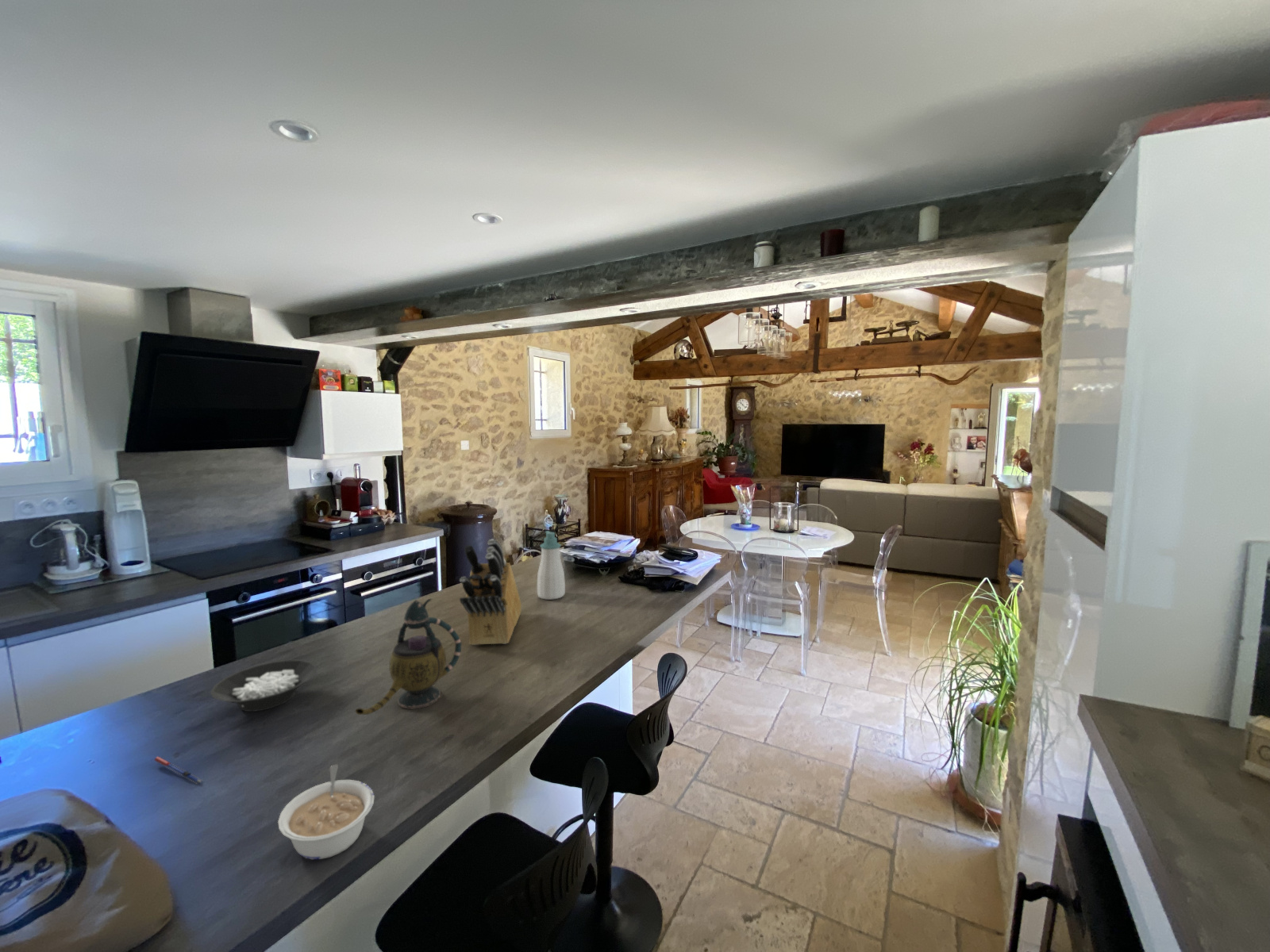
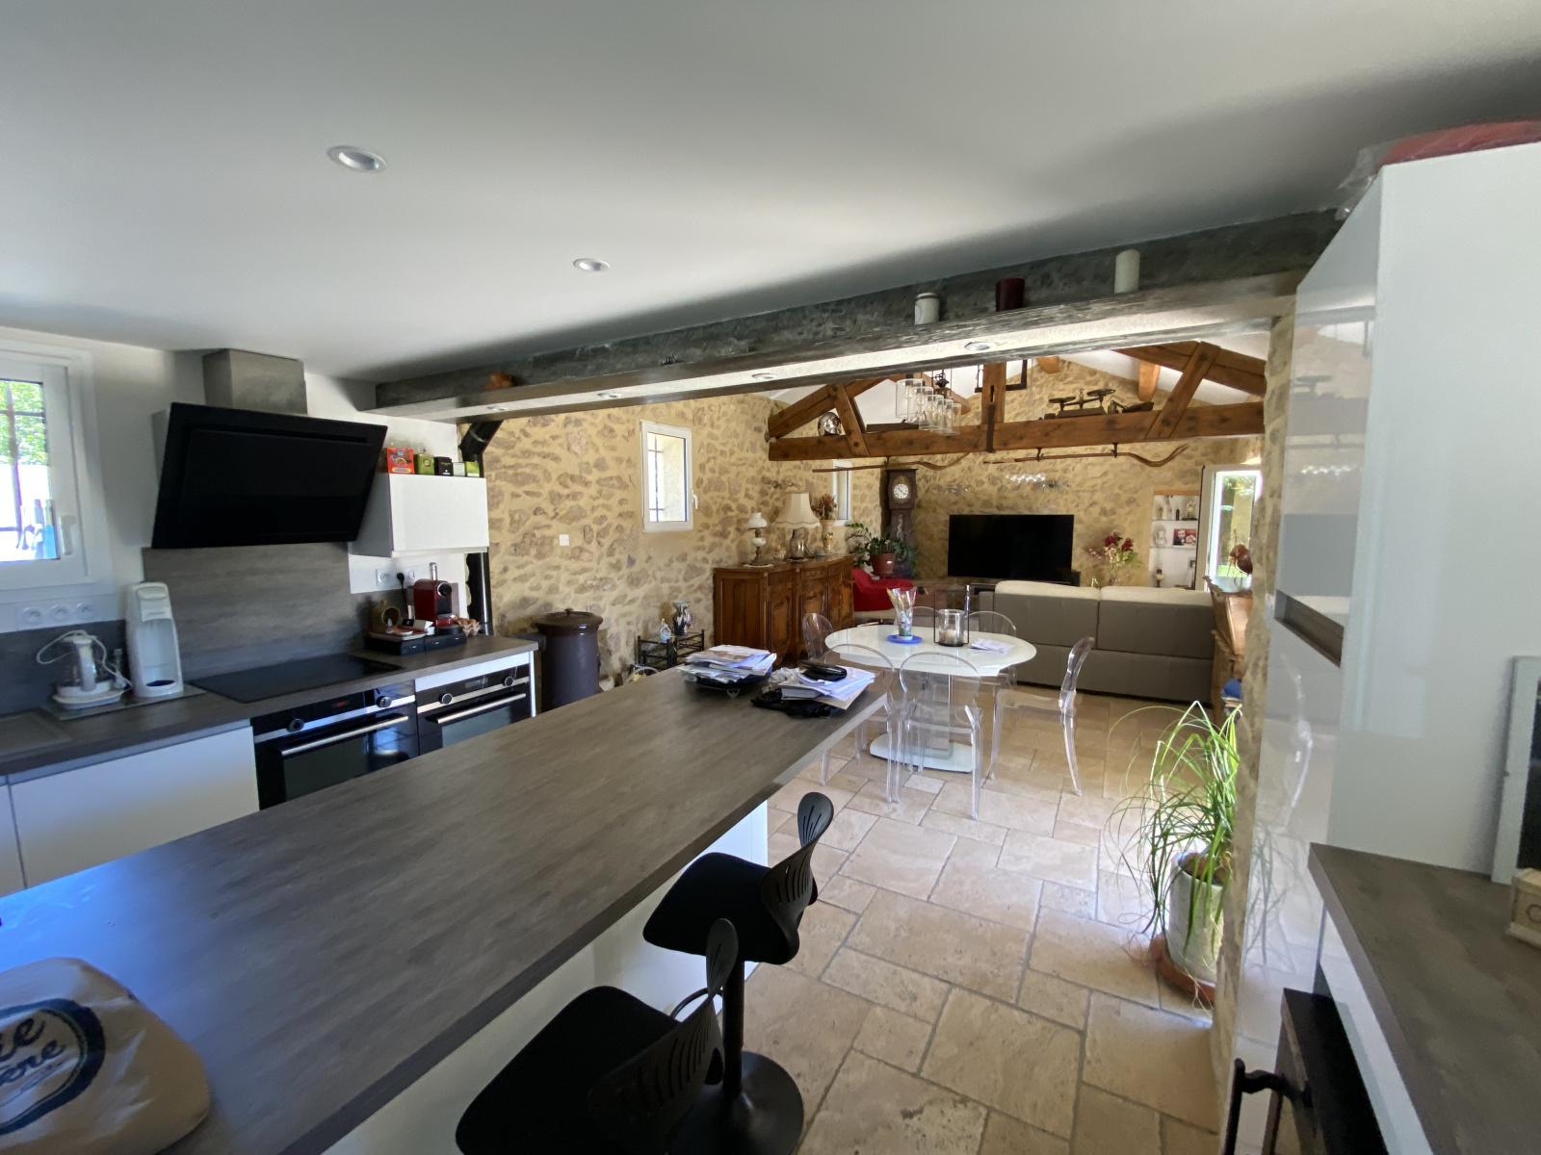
- teapot [355,598,462,716]
- cereal bowl [210,659,318,712]
- knife block [459,538,522,646]
- legume [277,763,375,860]
- pen [153,756,204,785]
- soap bottle [537,530,566,601]
